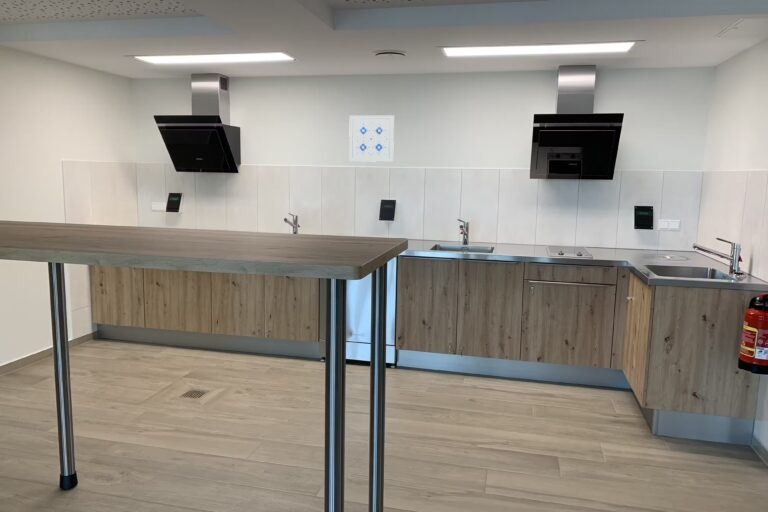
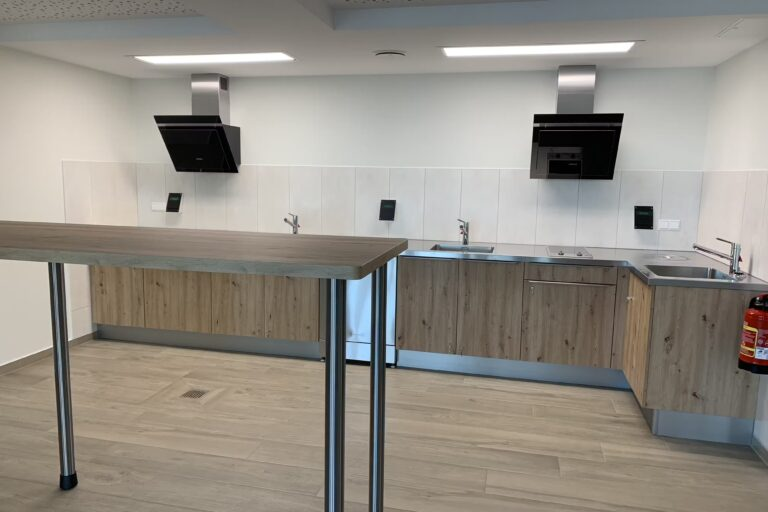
- wall art [348,115,395,163]
